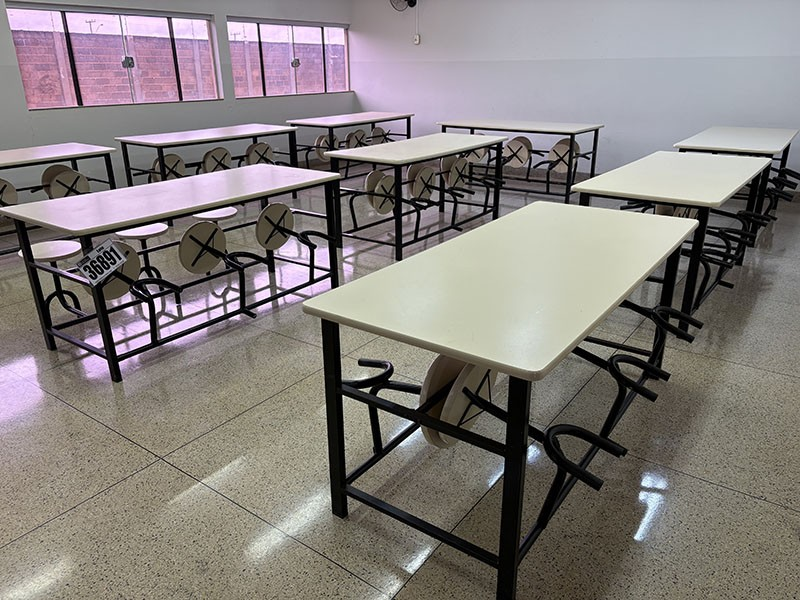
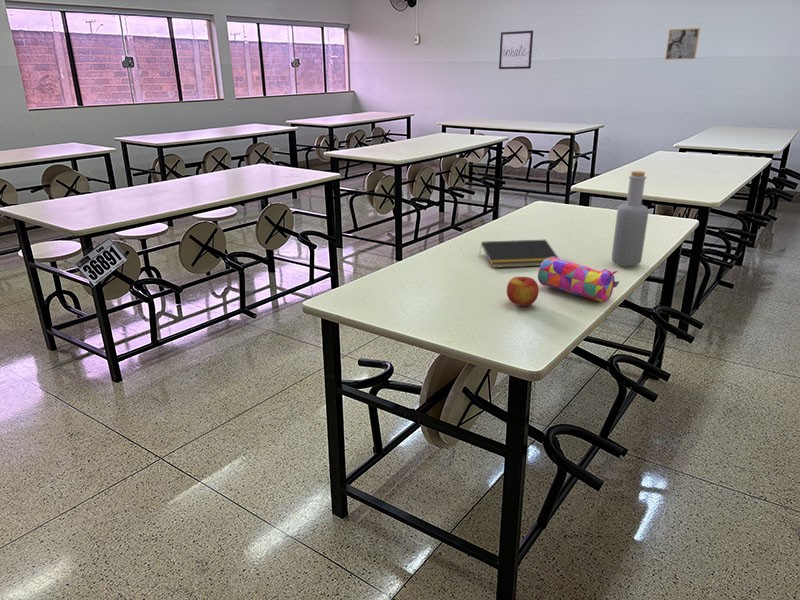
+ apple [506,276,540,307]
+ bottle [611,170,649,267]
+ notepad [478,239,560,269]
+ pencil case [537,257,620,303]
+ wall art [498,30,534,70]
+ wall art [664,27,701,61]
